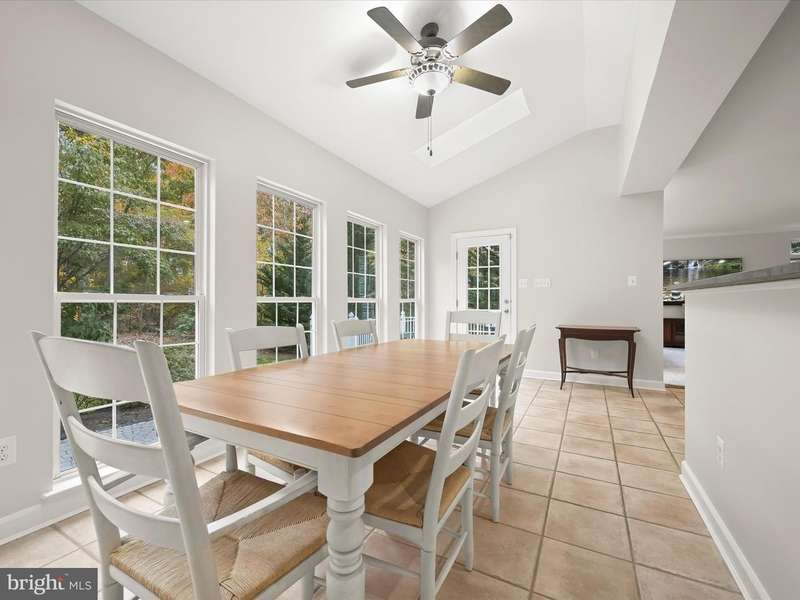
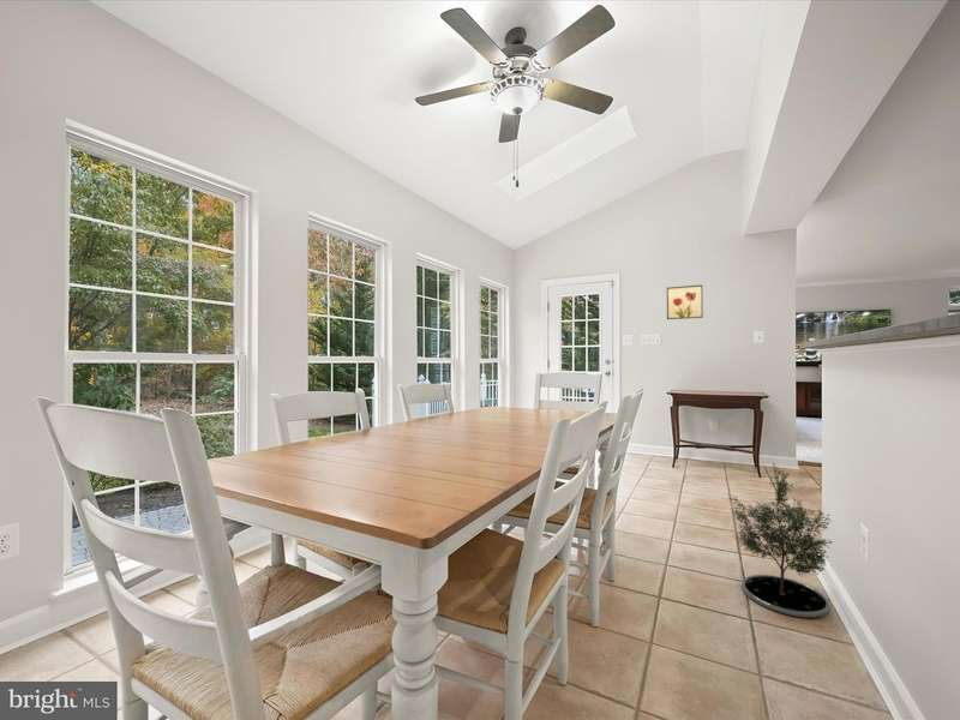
+ potted tree [728,462,834,619]
+ wall art [666,283,704,320]
